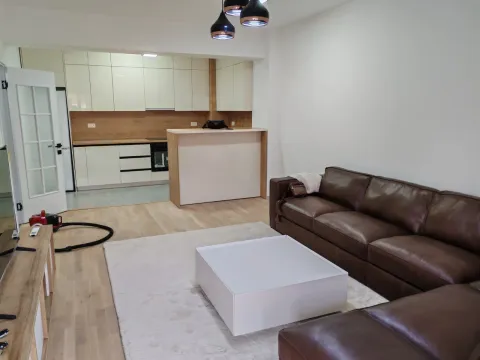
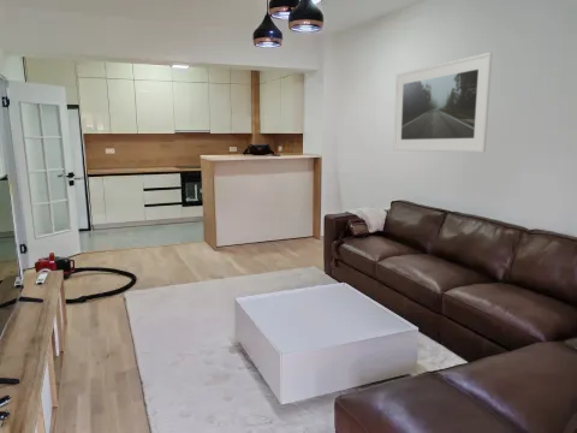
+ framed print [392,51,493,153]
